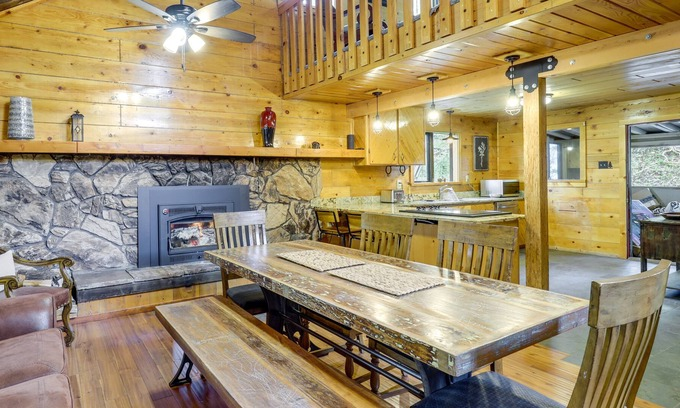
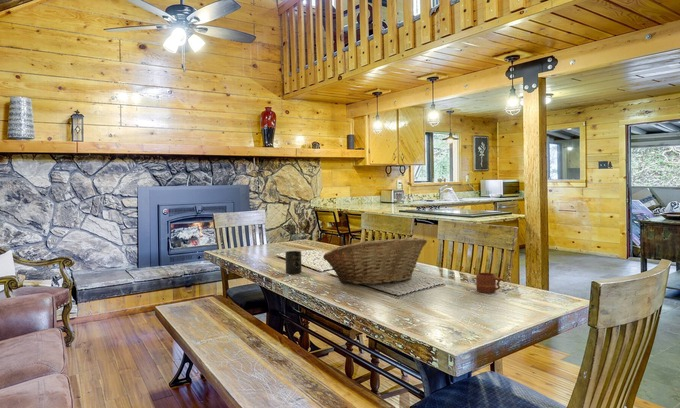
+ fruit basket [322,236,428,285]
+ mug [475,272,506,294]
+ mug [284,250,303,274]
